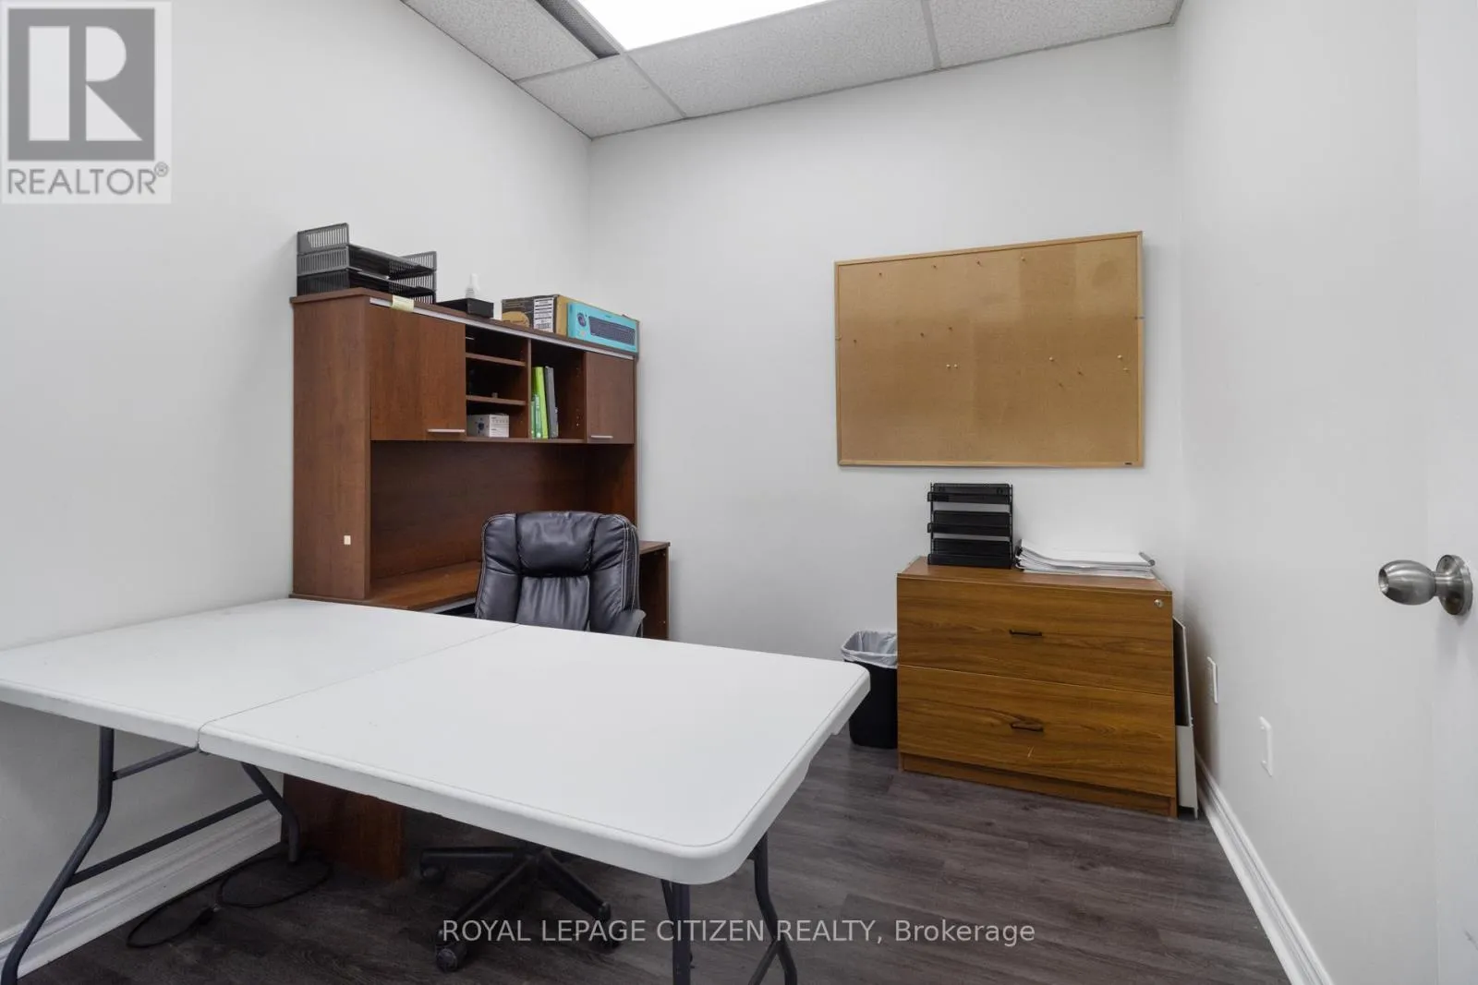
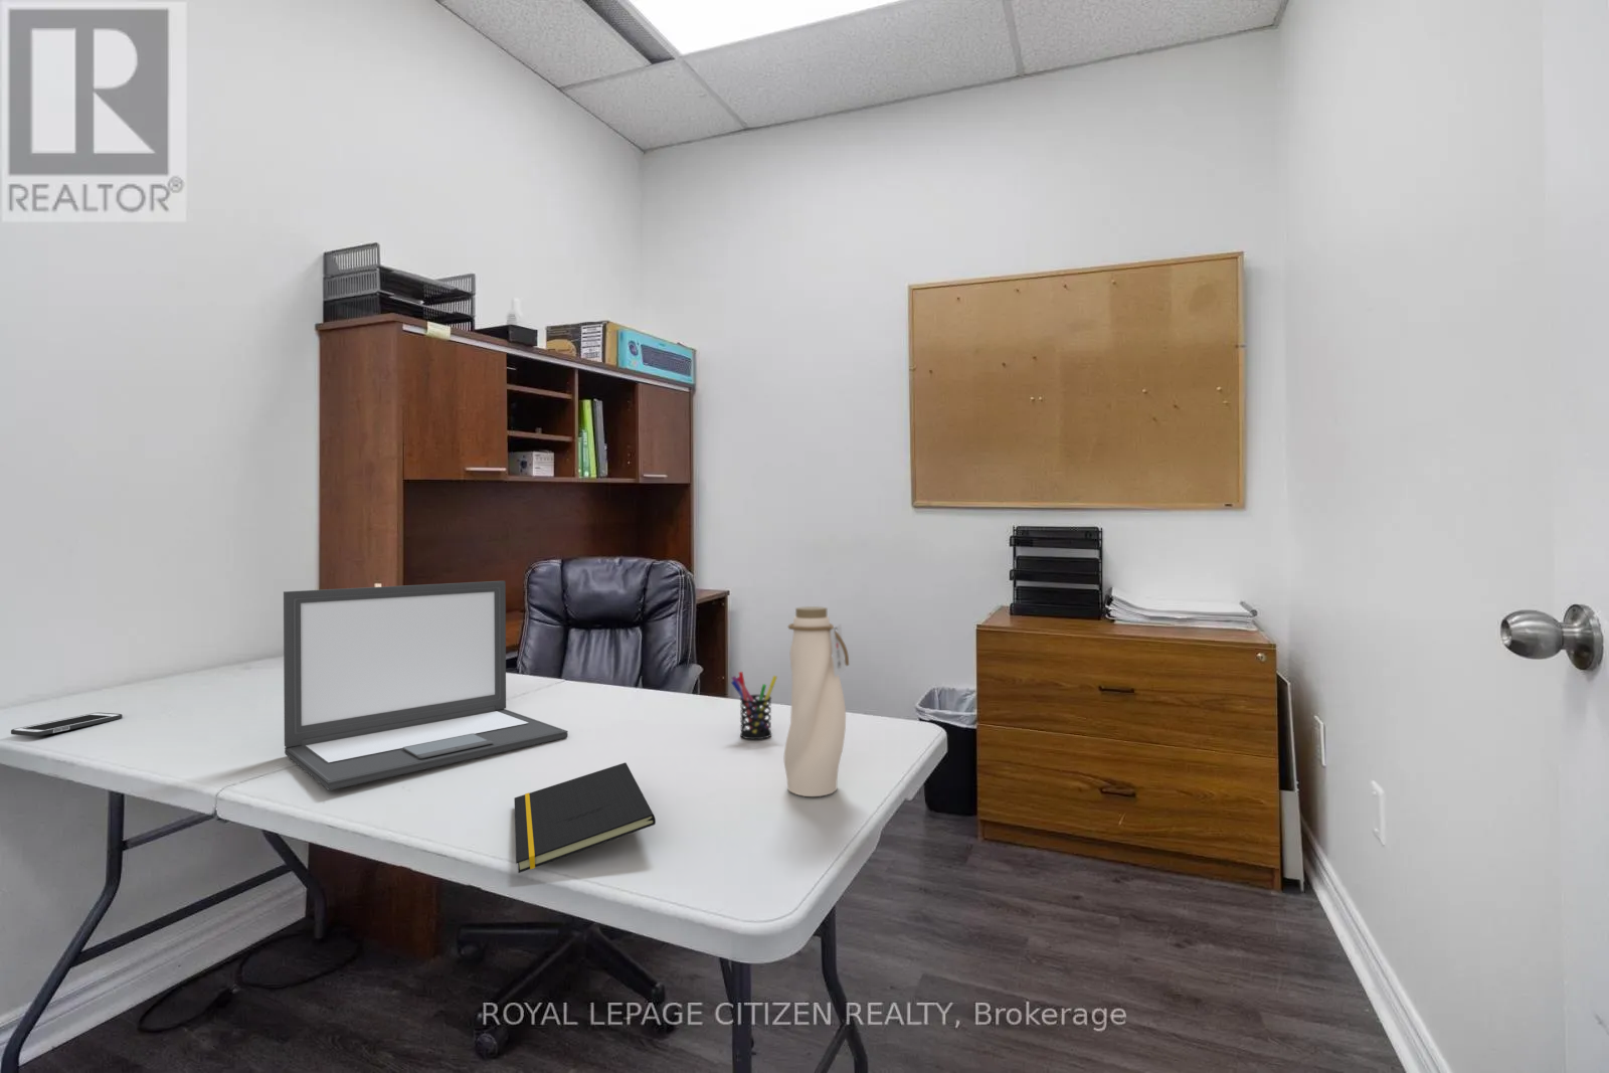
+ laptop [283,581,569,792]
+ water bottle [783,606,850,798]
+ cell phone [10,713,123,738]
+ notepad [512,762,657,874]
+ pen holder [730,671,778,740]
